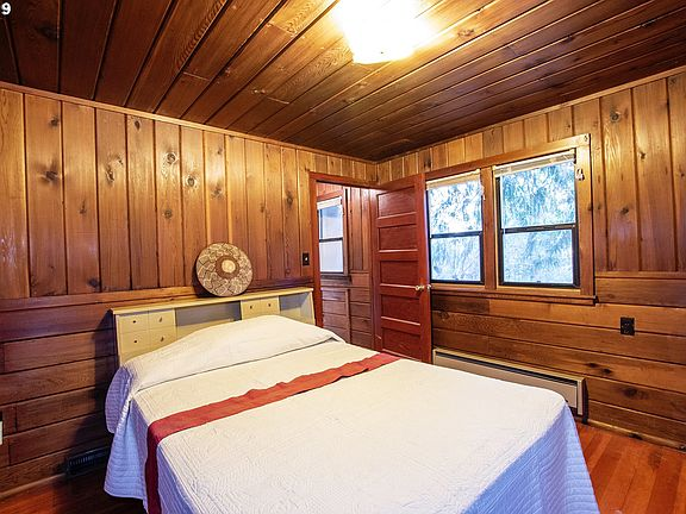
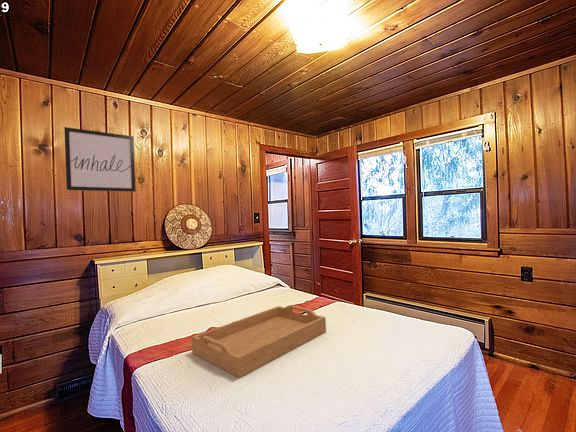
+ wall art [63,126,137,193]
+ serving tray [191,304,327,379]
